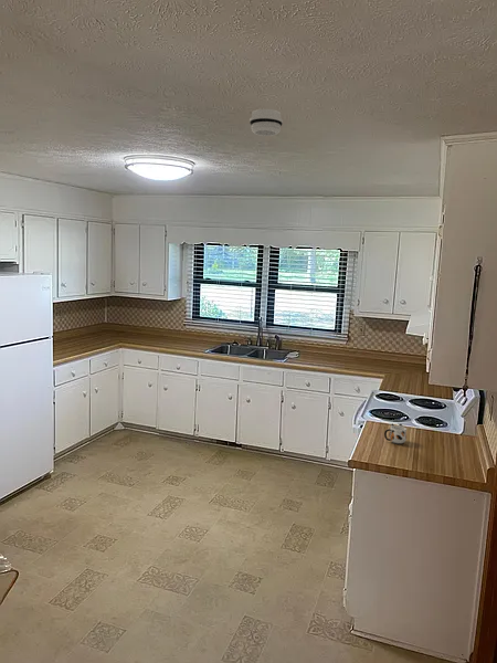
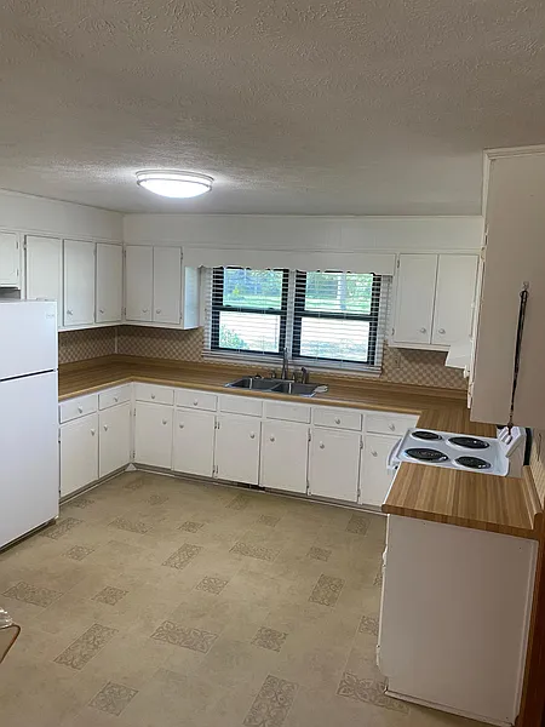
- smoke detector [248,108,284,137]
- mug [383,422,408,444]
